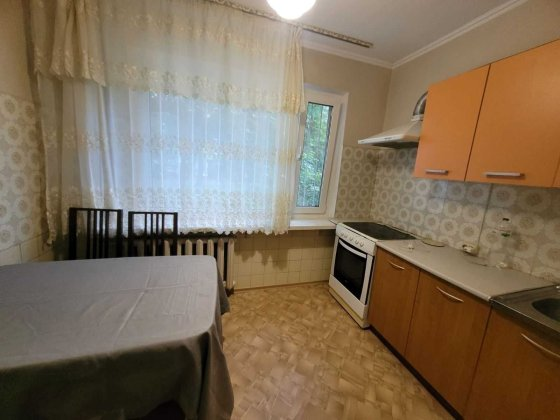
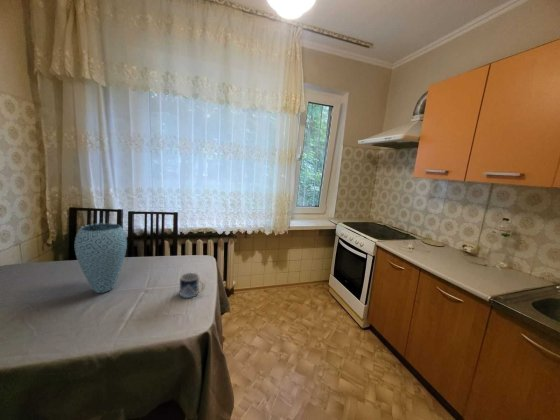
+ mug [179,272,206,299]
+ vase [74,222,128,294]
